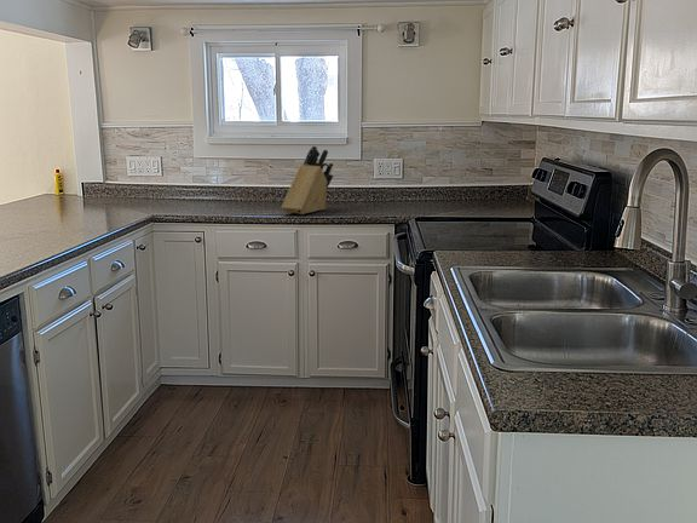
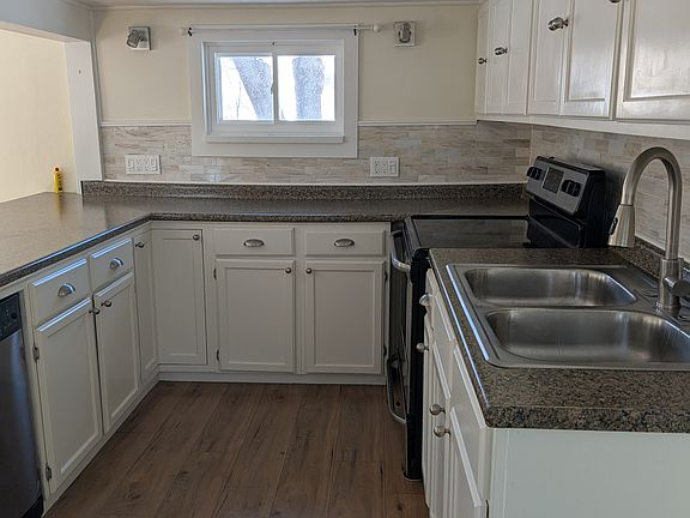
- knife block [281,145,334,215]
